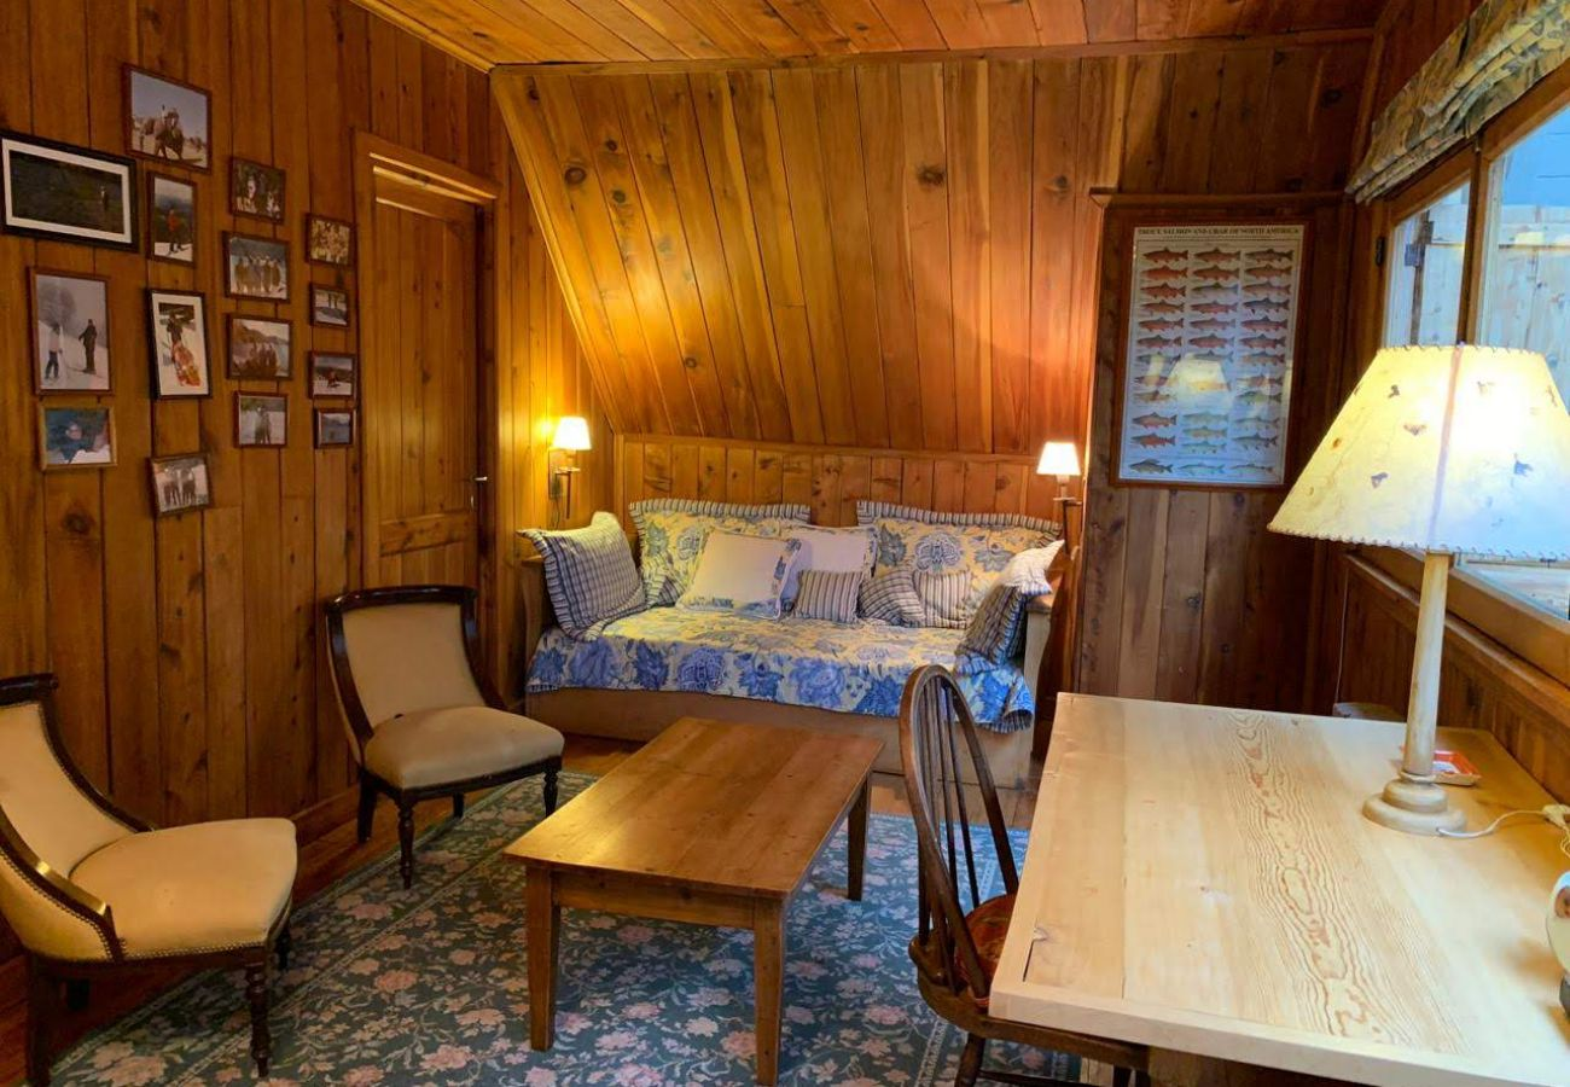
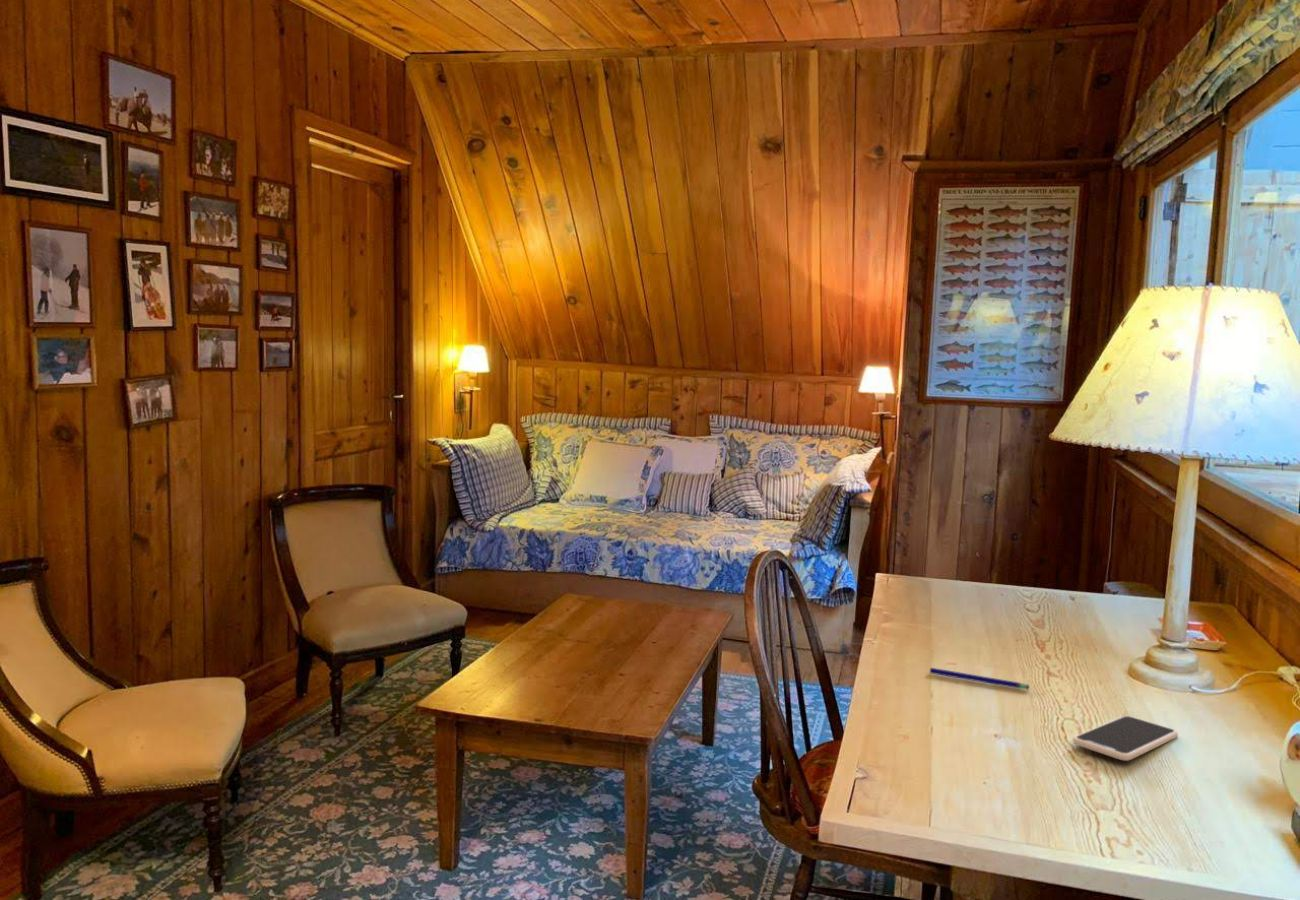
+ pen [929,667,1030,690]
+ smartphone [1072,715,1179,762]
